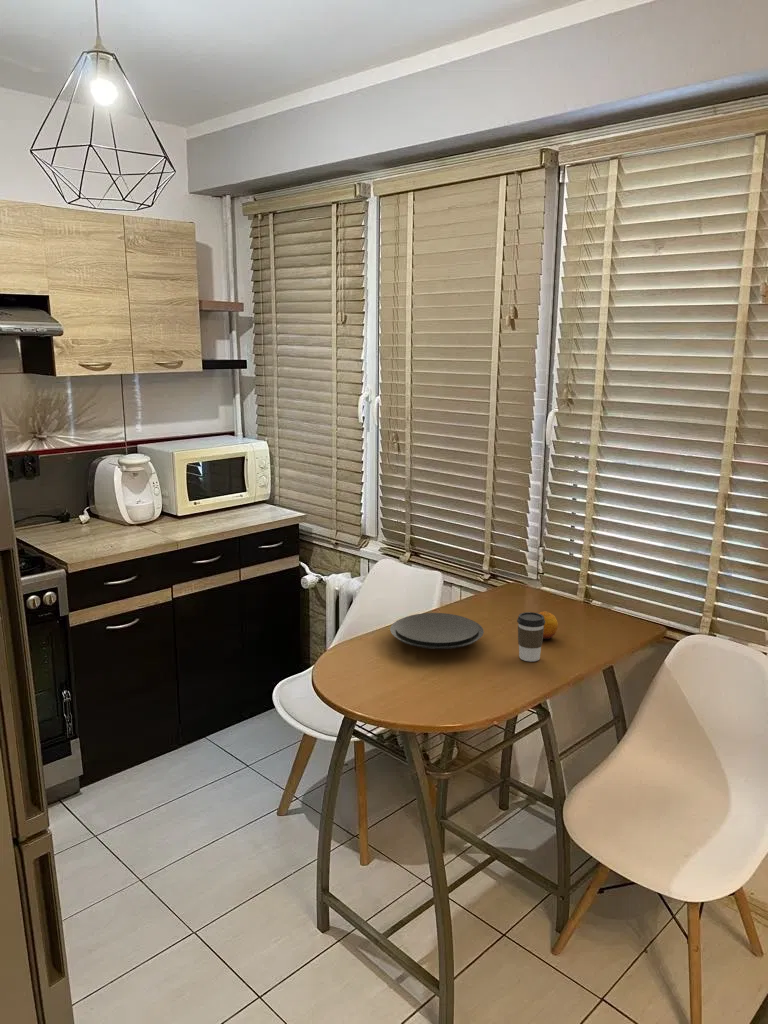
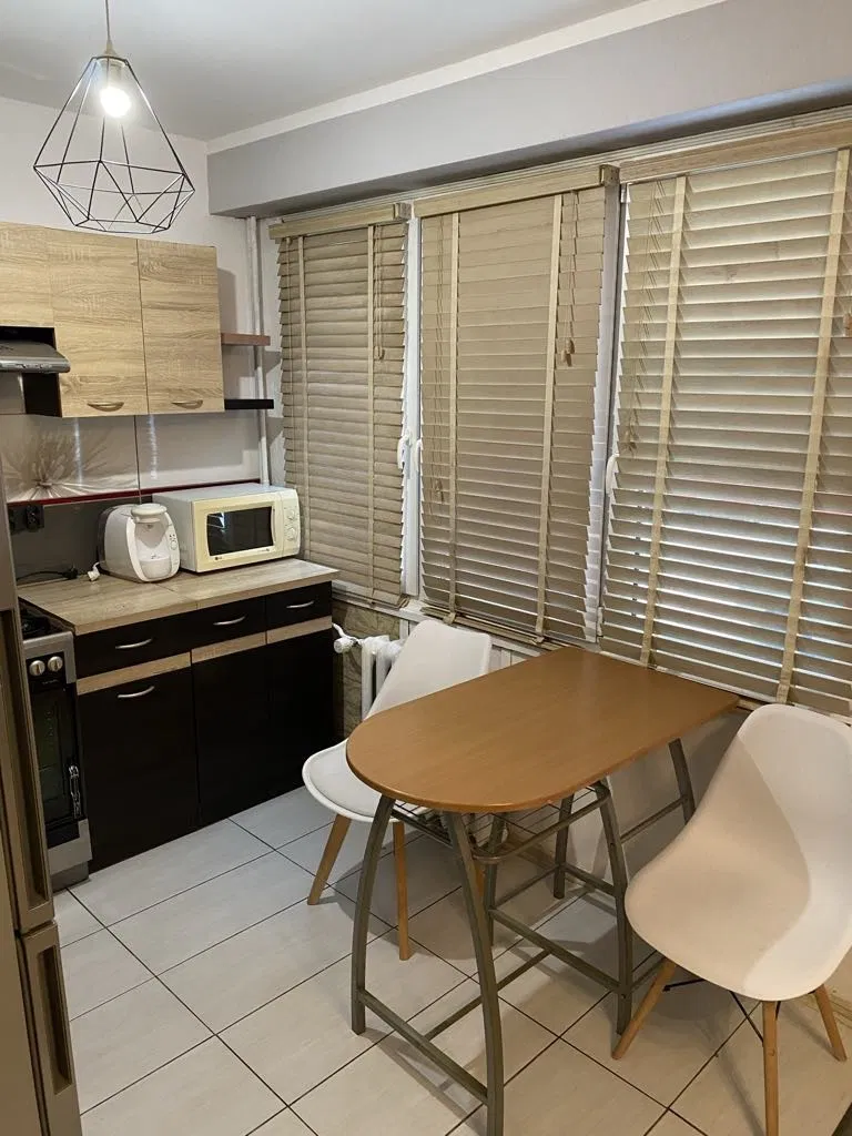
- coffee cup [516,611,545,663]
- plate [389,612,485,650]
- fruit [538,610,559,640]
